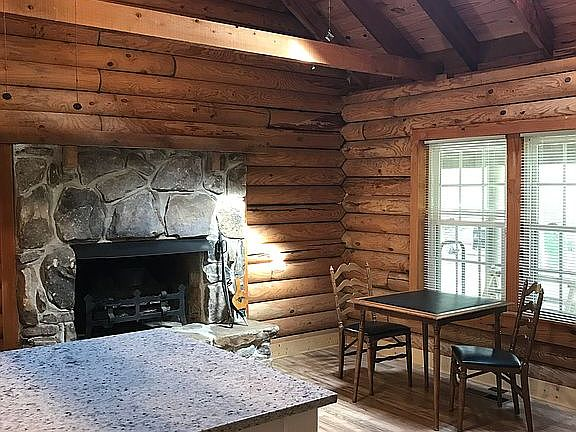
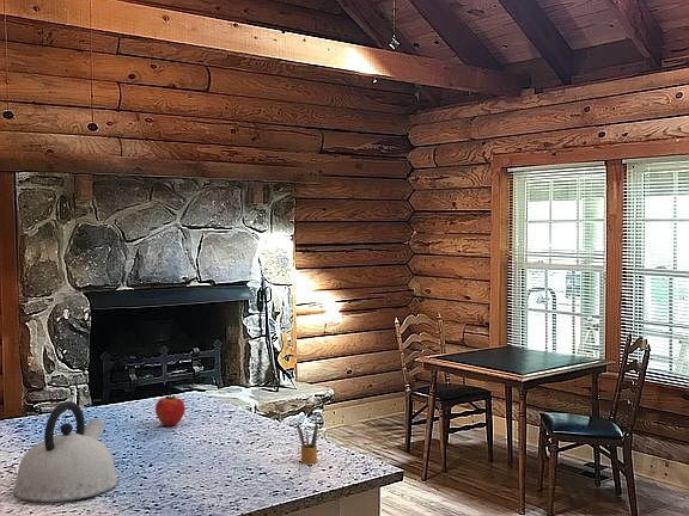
+ apple [154,391,187,428]
+ kettle [12,400,120,503]
+ pencil box [295,420,319,465]
